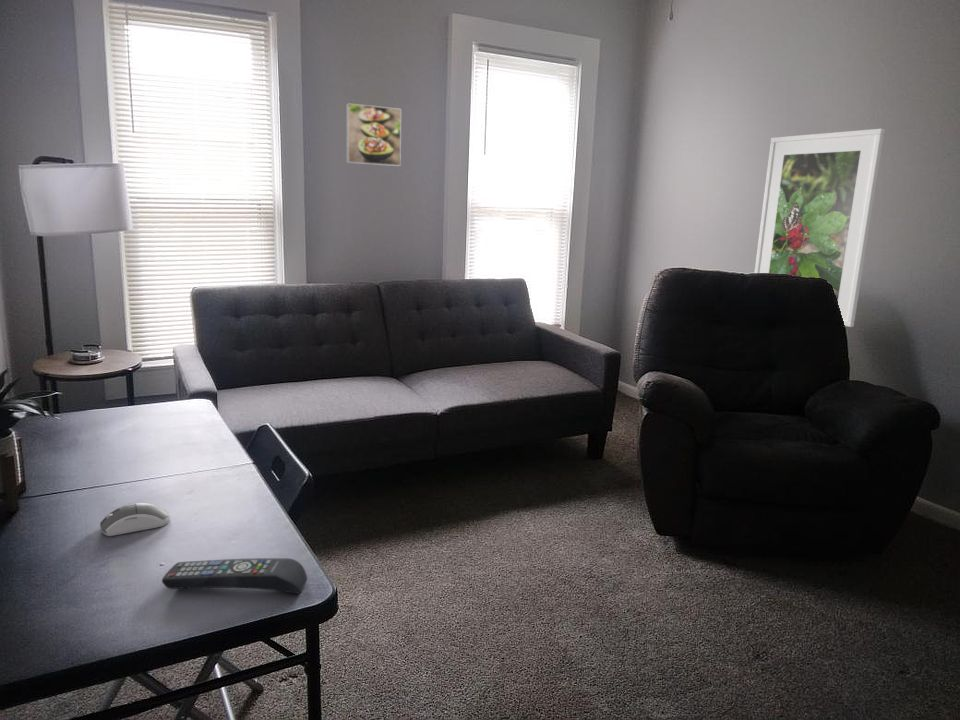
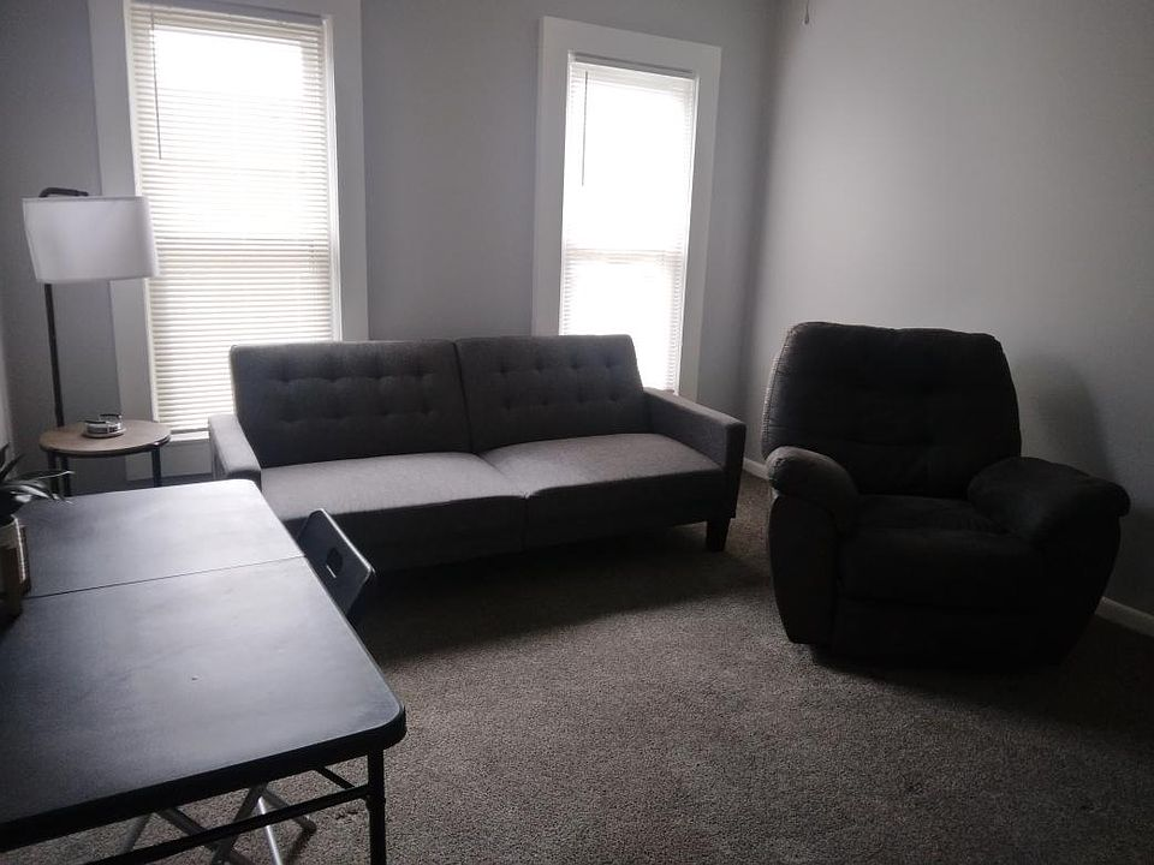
- computer mouse [99,502,172,537]
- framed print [345,102,402,167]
- remote control [161,557,308,595]
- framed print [753,127,886,328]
